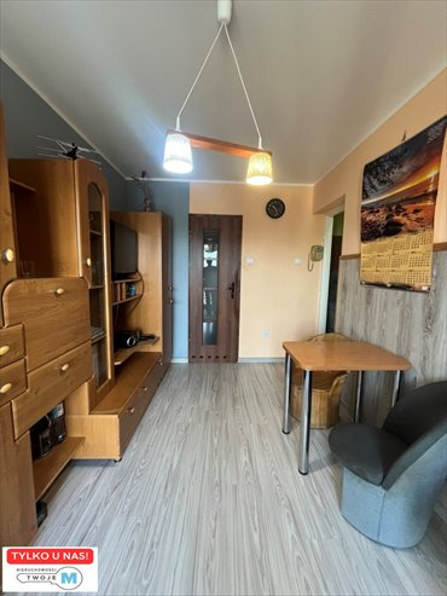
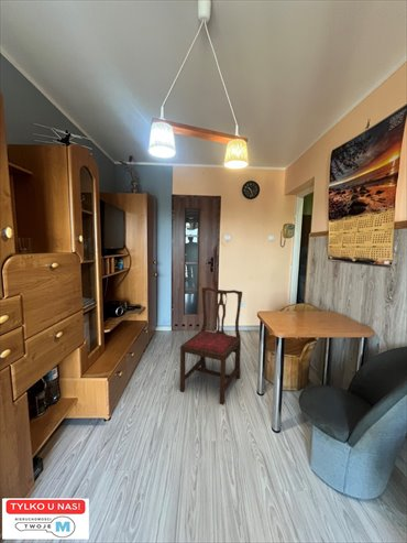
+ dining chair [179,286,243,406]
